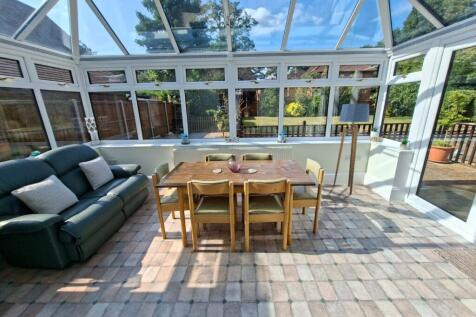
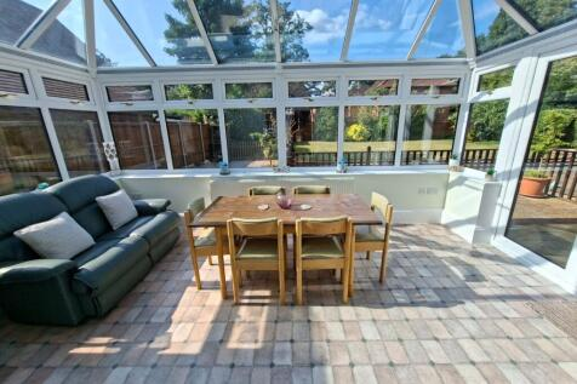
- floor lamp [332,103,370,195]
